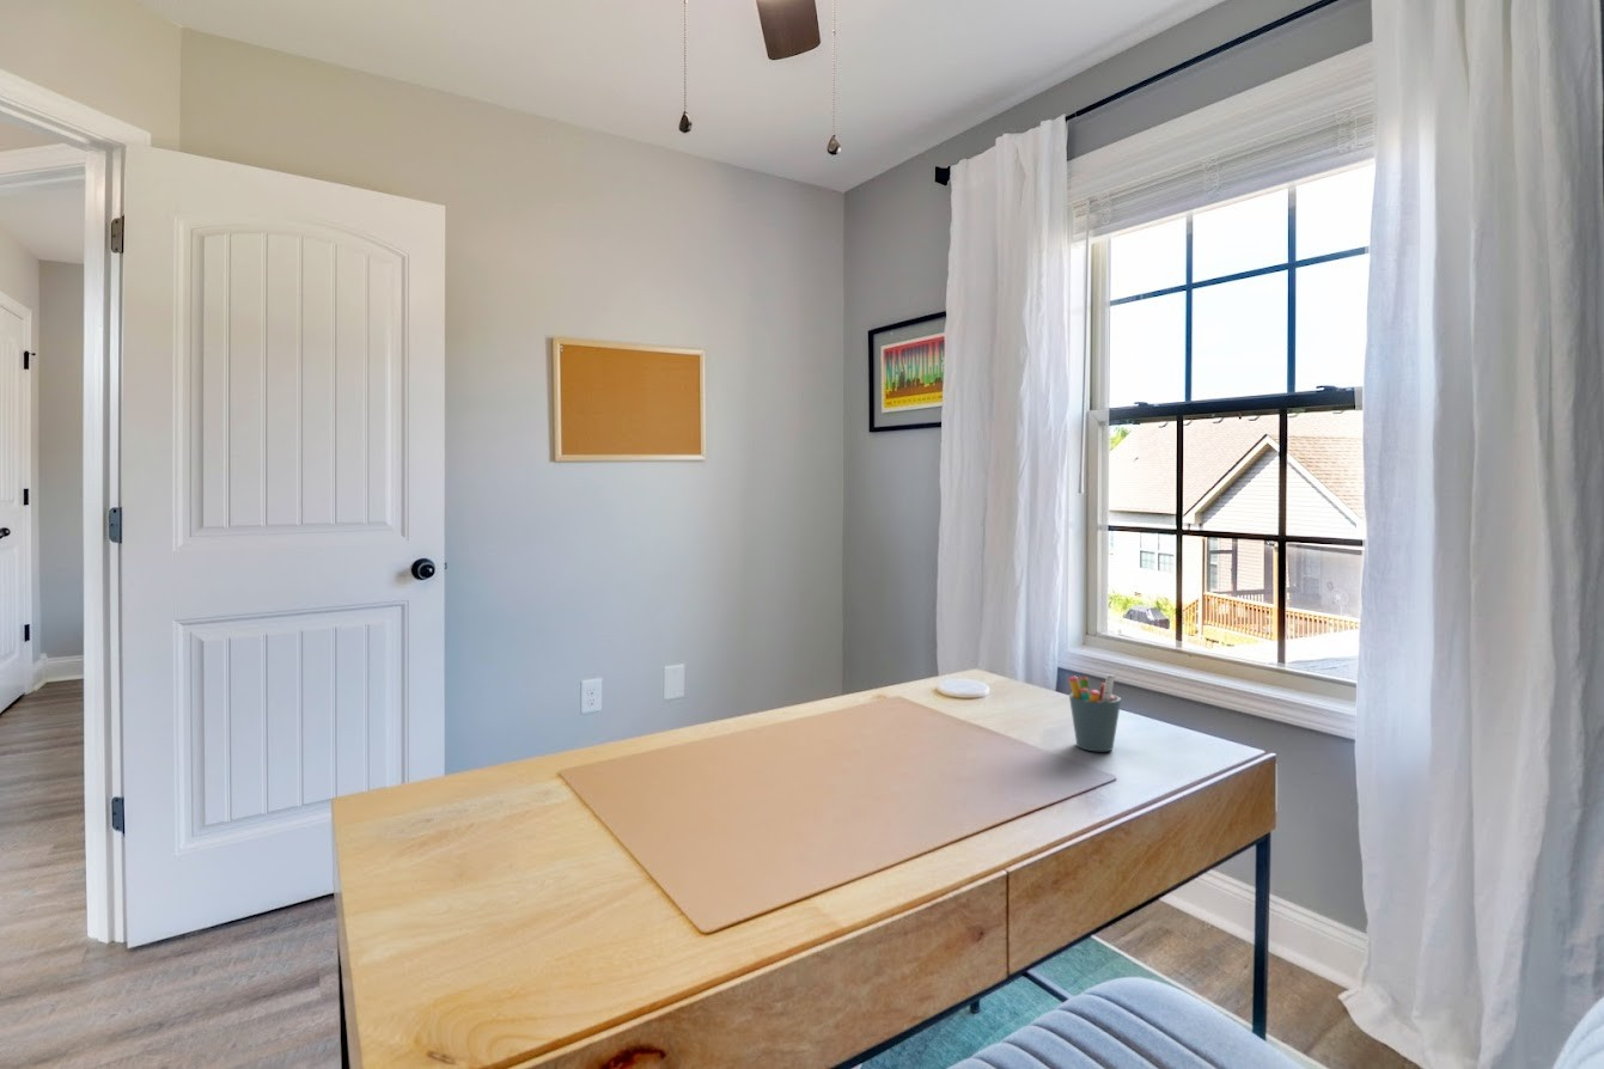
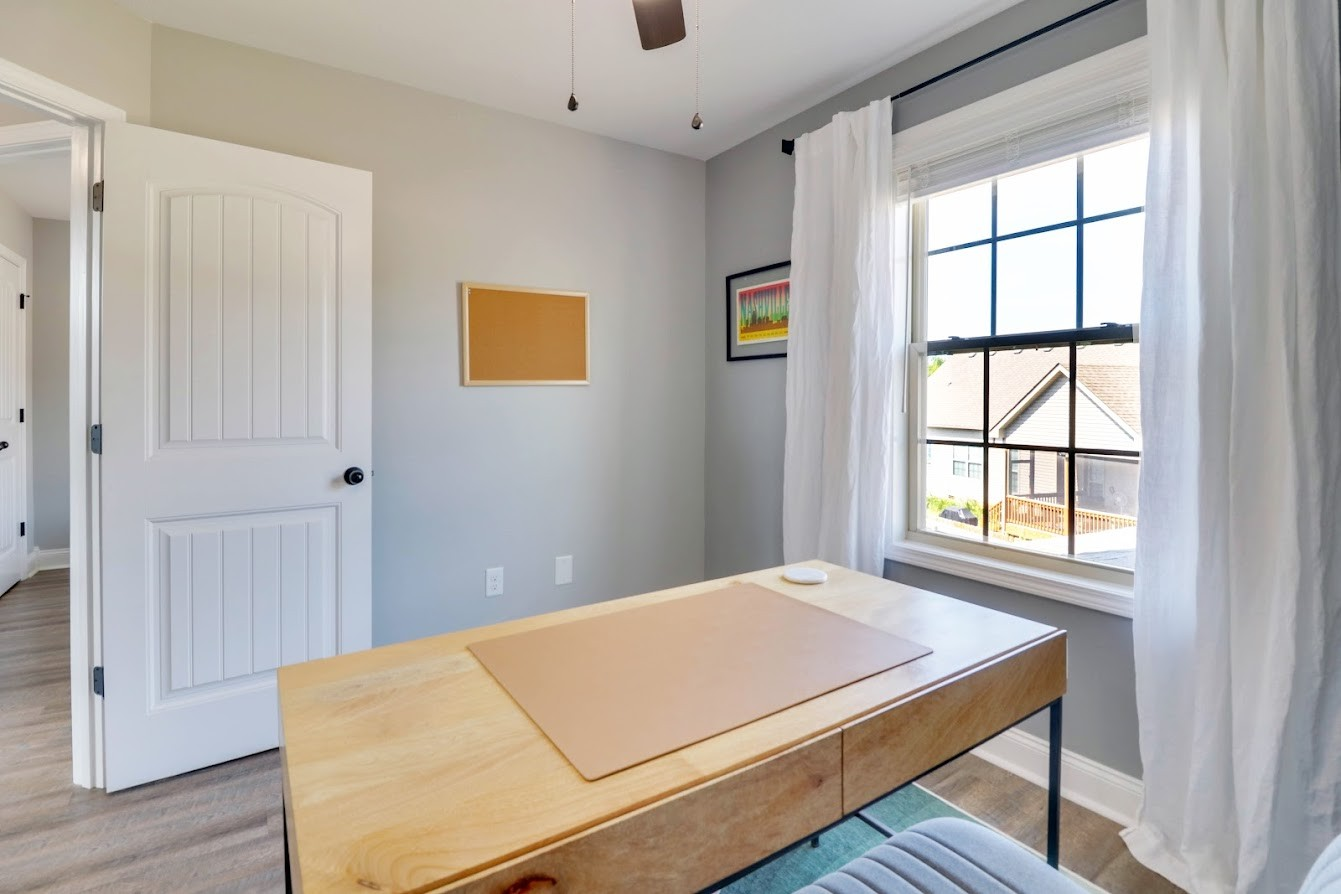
- pen holder [1067,673,1122,752]
